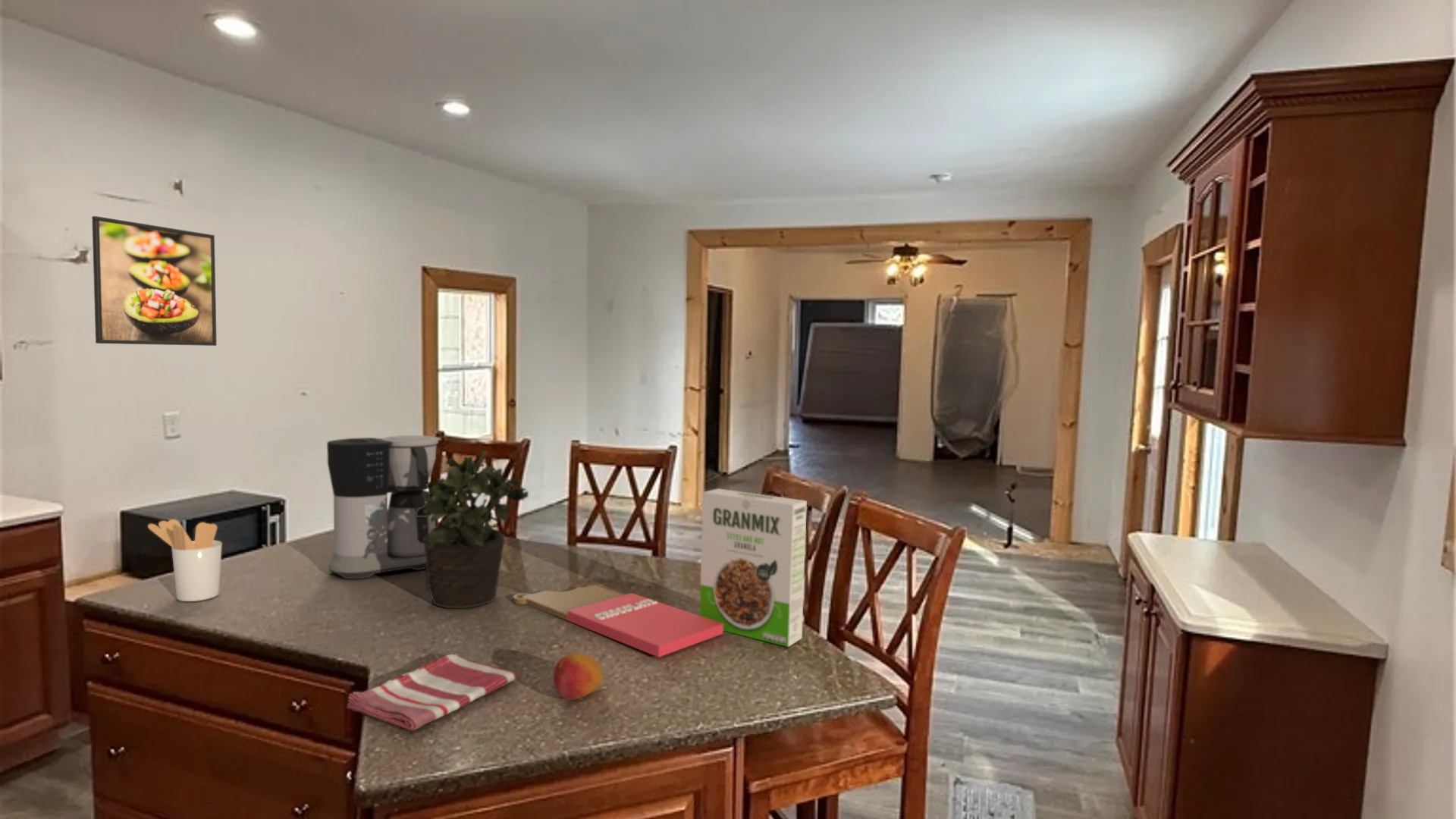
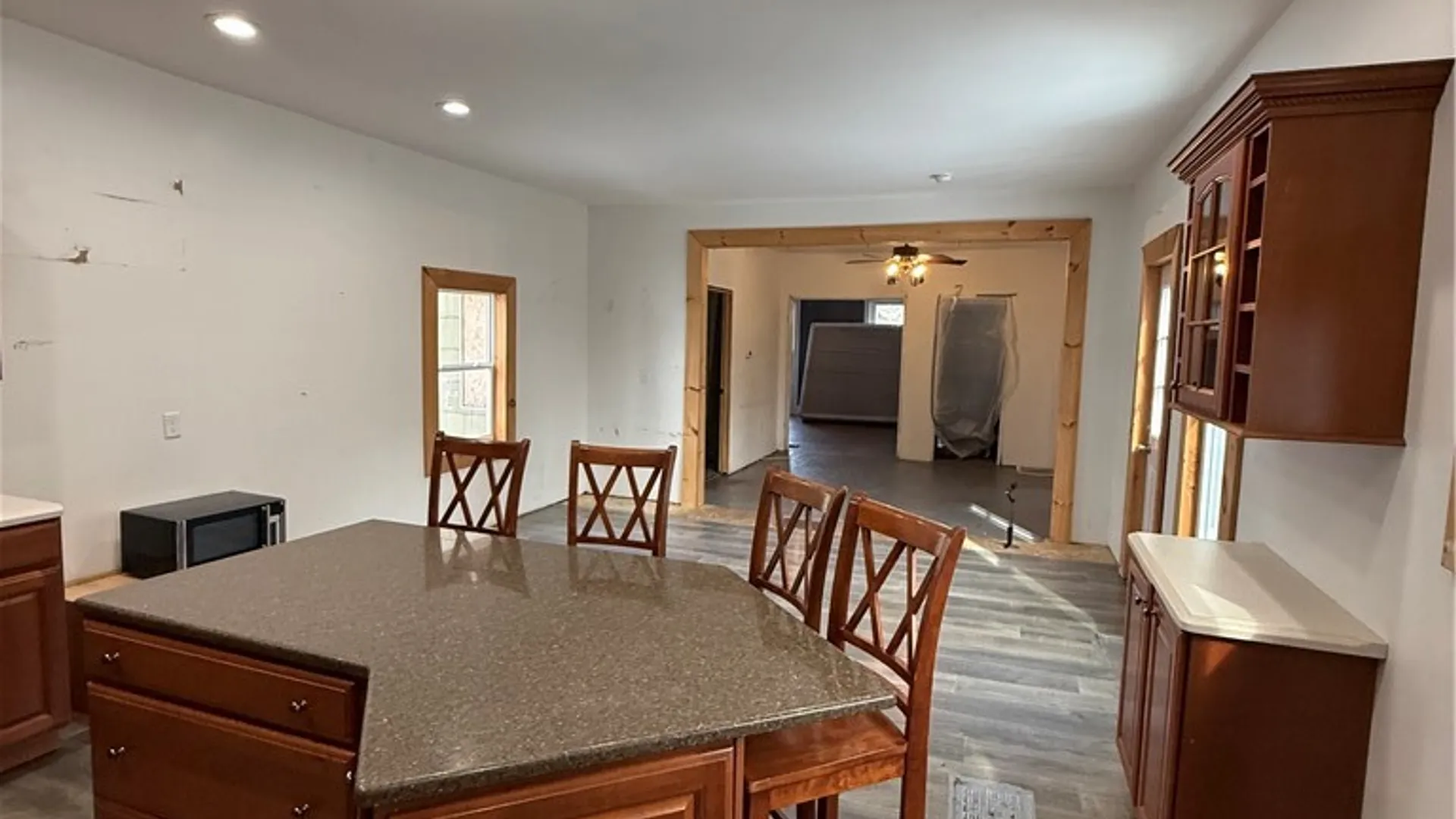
- cutting board [513,584,723,658]
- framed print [91,215,218,347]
- coffee maker [326,435,439,579]
- cereal box [699,488,808,648]
- dish towel [347,654,518,731]
- utensil holder [147,519,223,602]
- potted plant [416,450,529,609]
- fruit [553,652,604,701]
